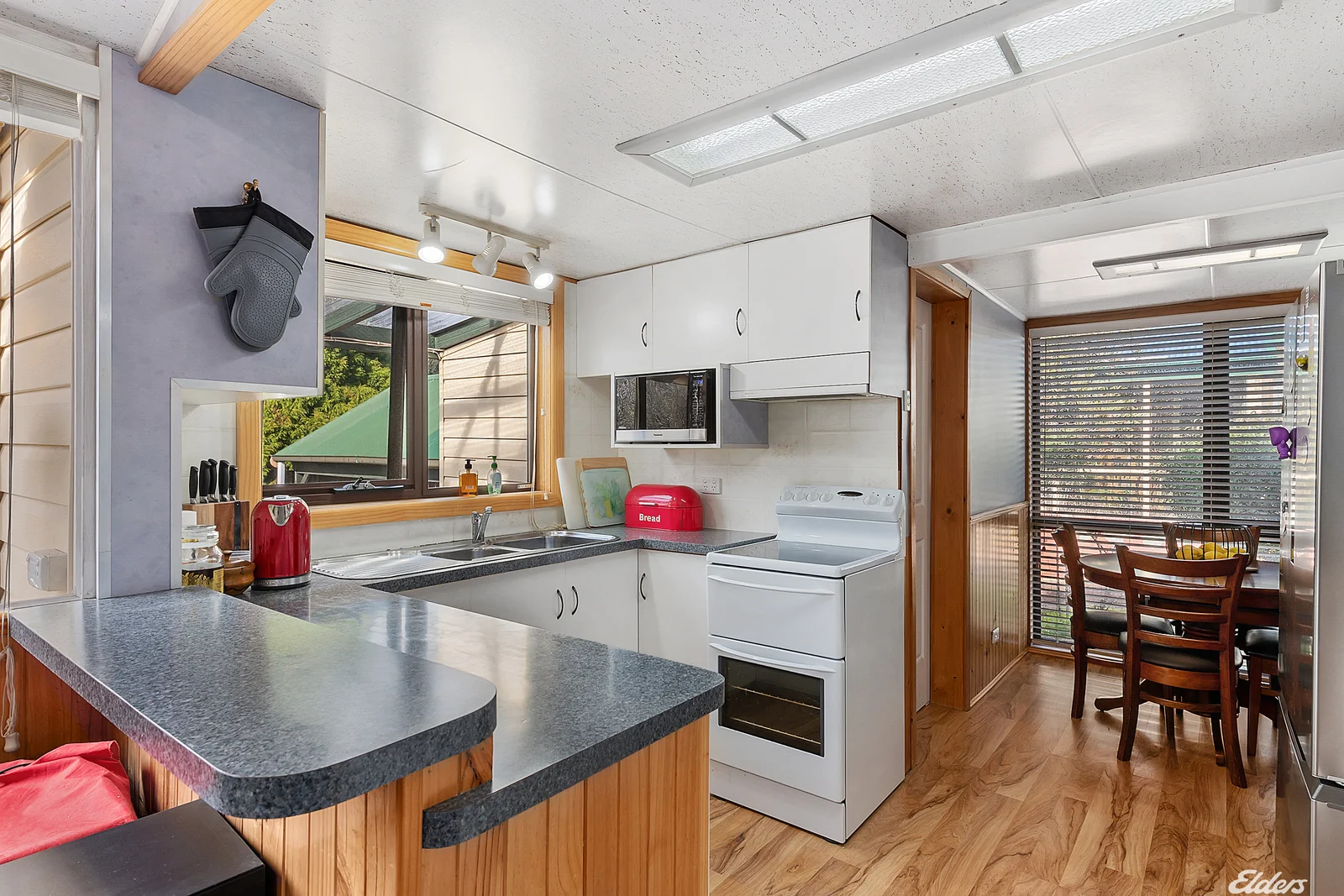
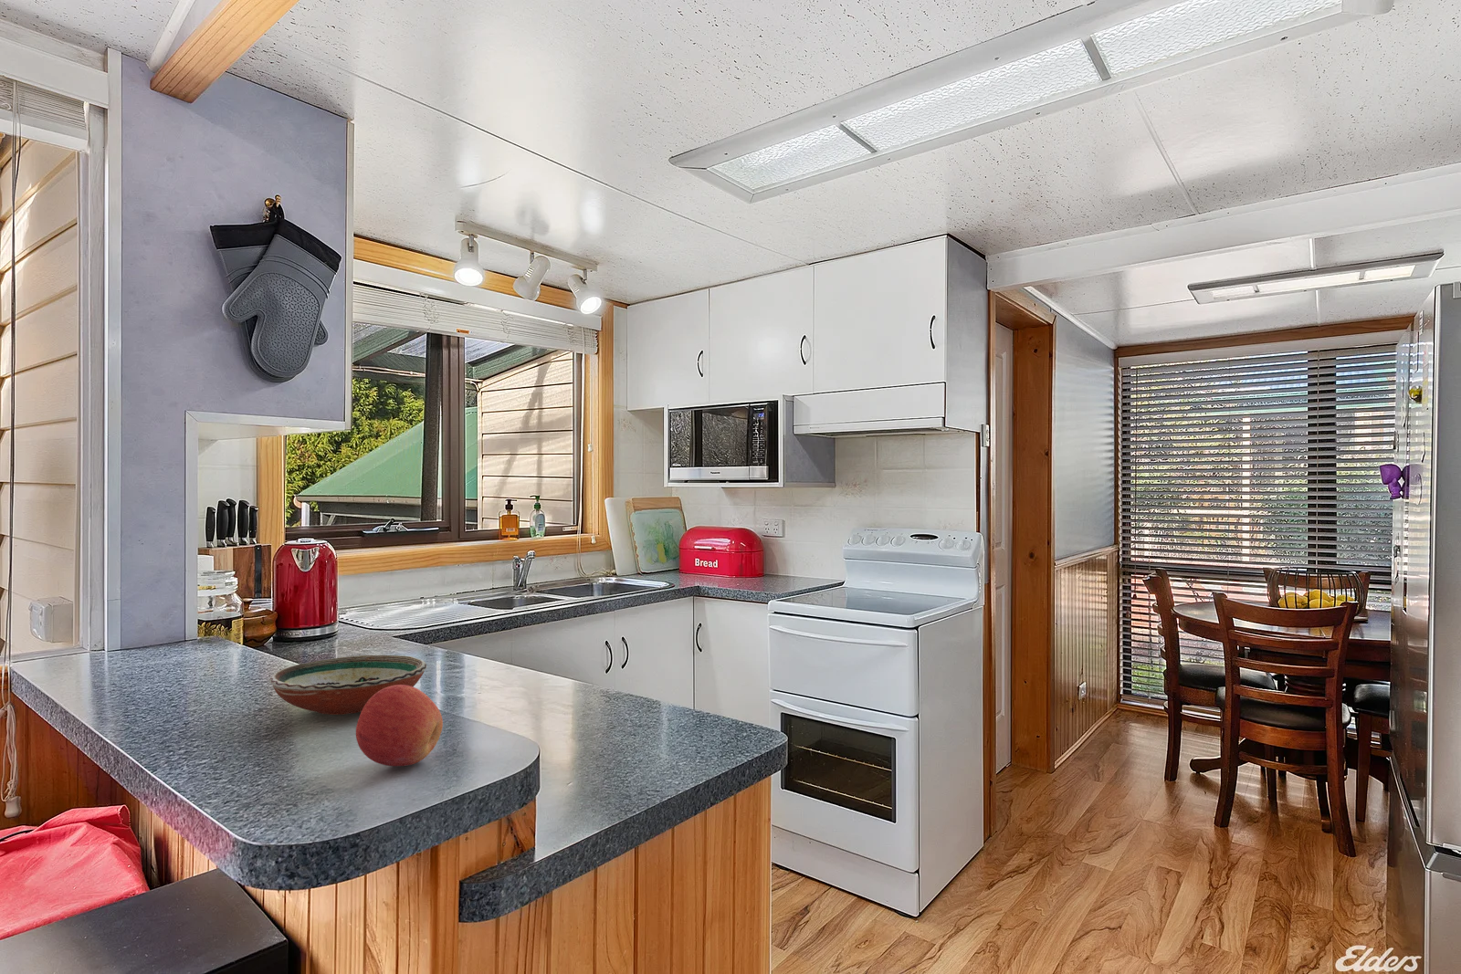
+ apple [355,685,444,766]
+ decorative bowl [269,654,428,715]
